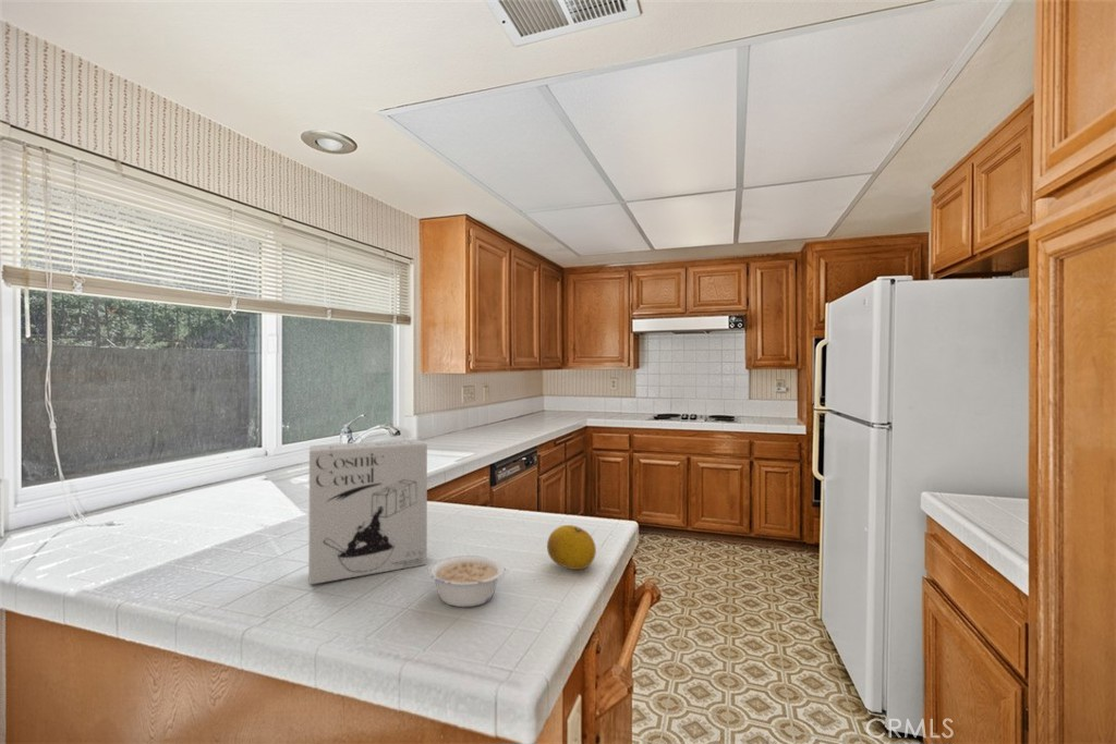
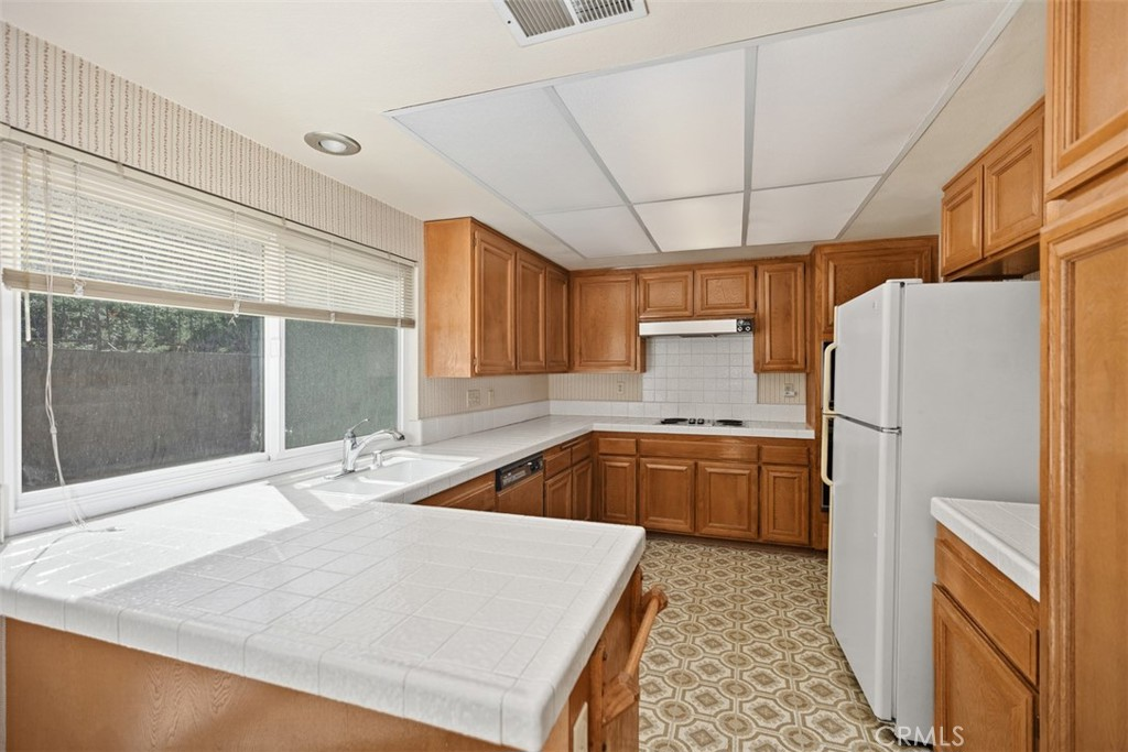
- legume [427,554,506,608]
- cereal box [307,438,428,586]
- fruit [546,524,597,571]
